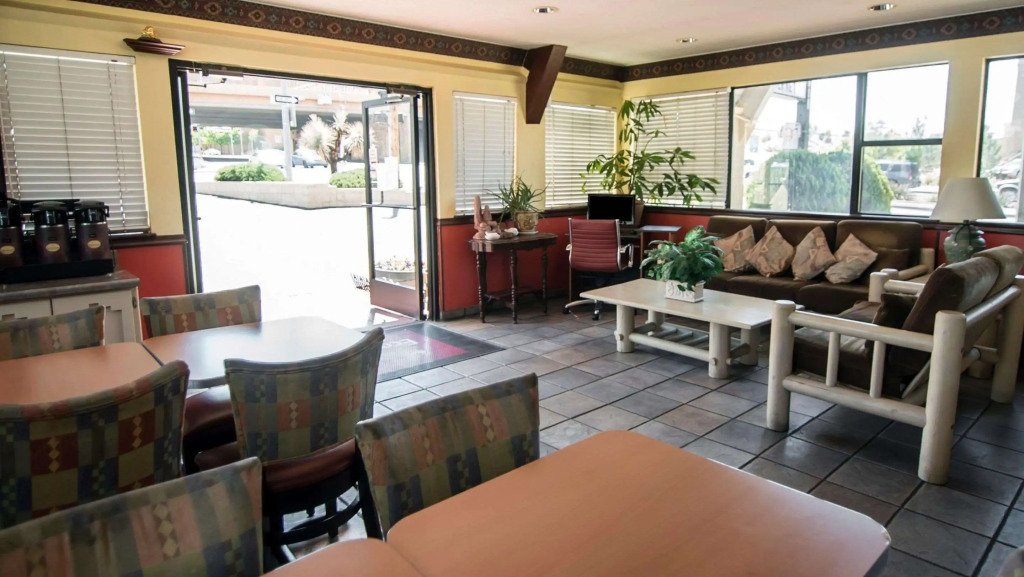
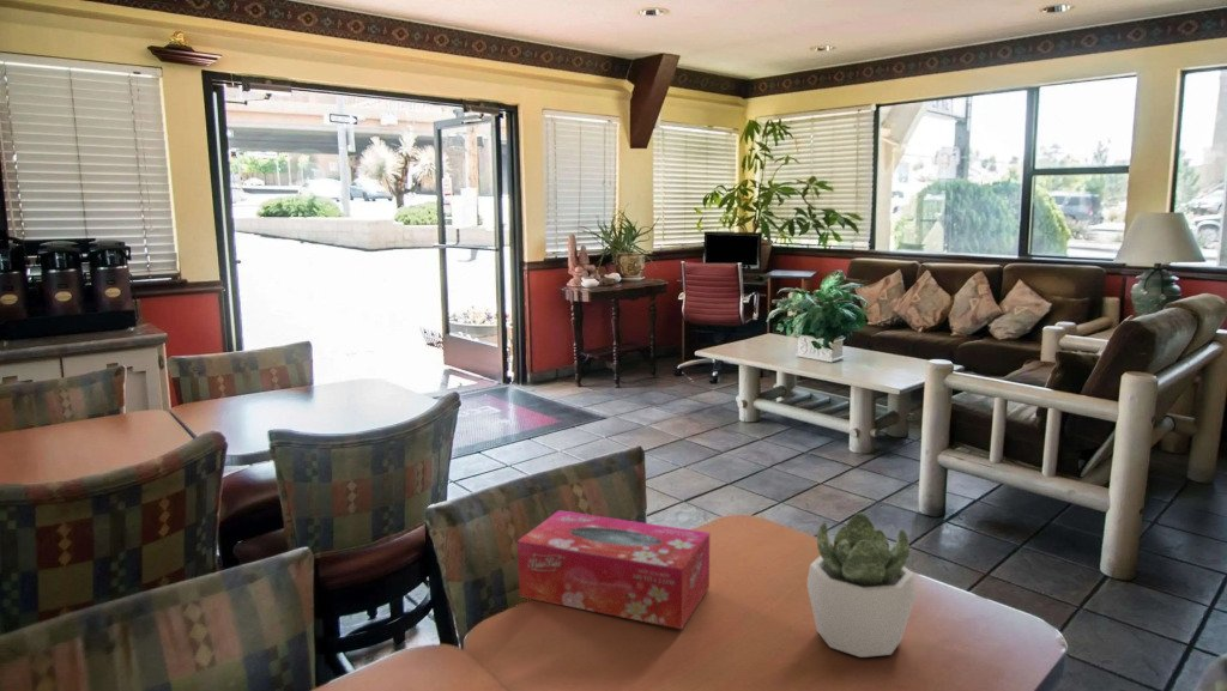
+ tissue box [516,509,711,630]
+ succulent plant [805,511,917,659]
